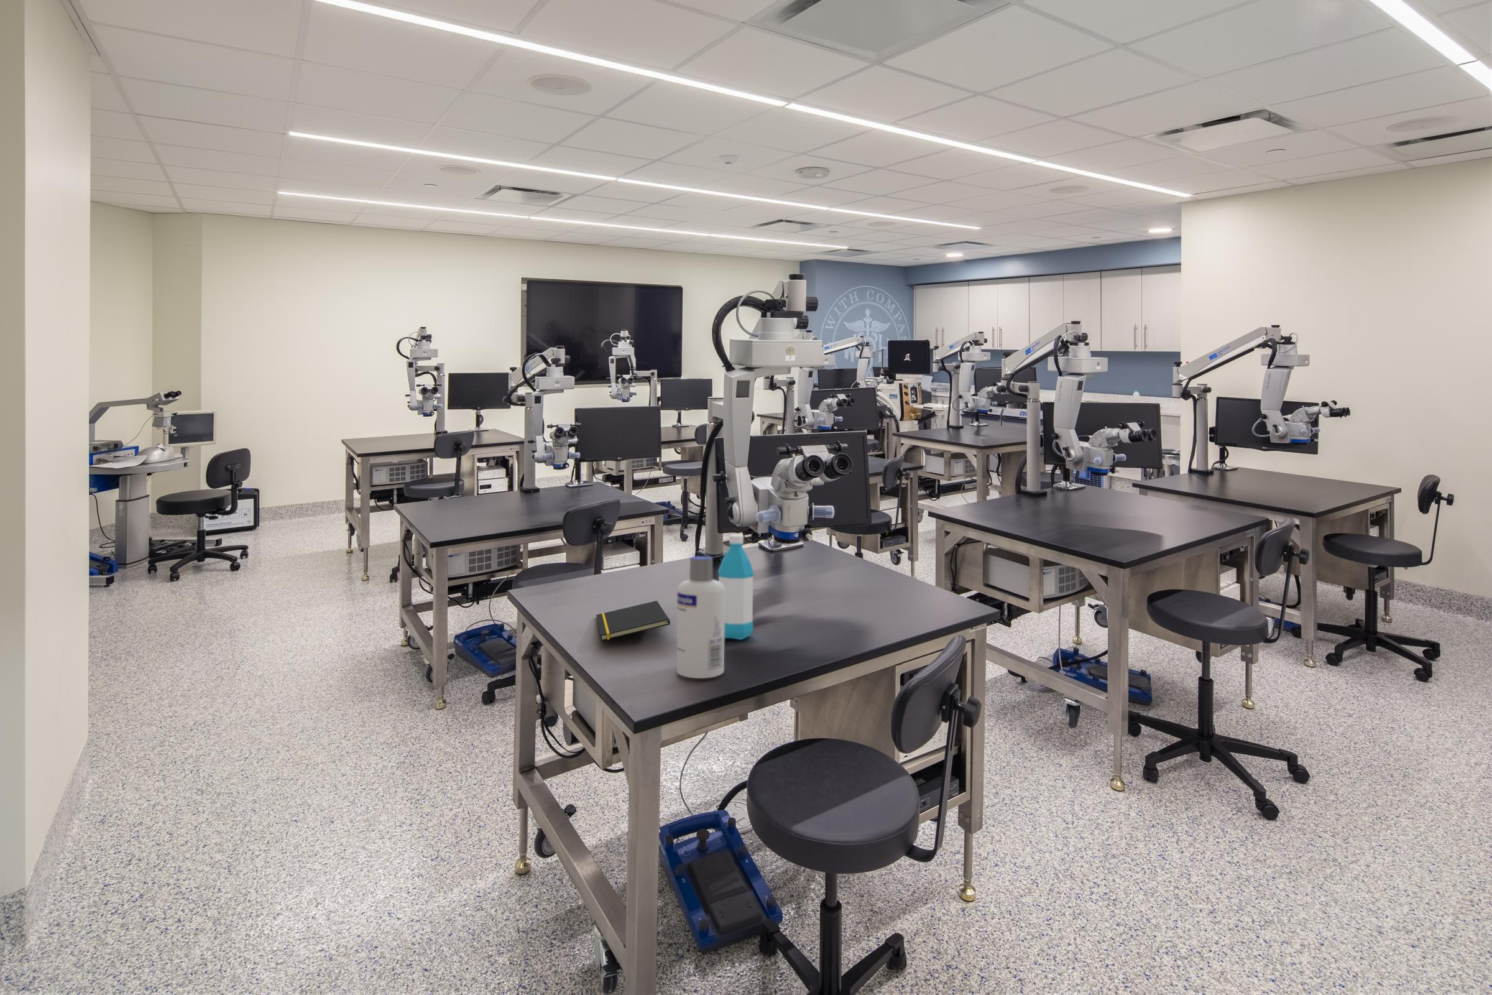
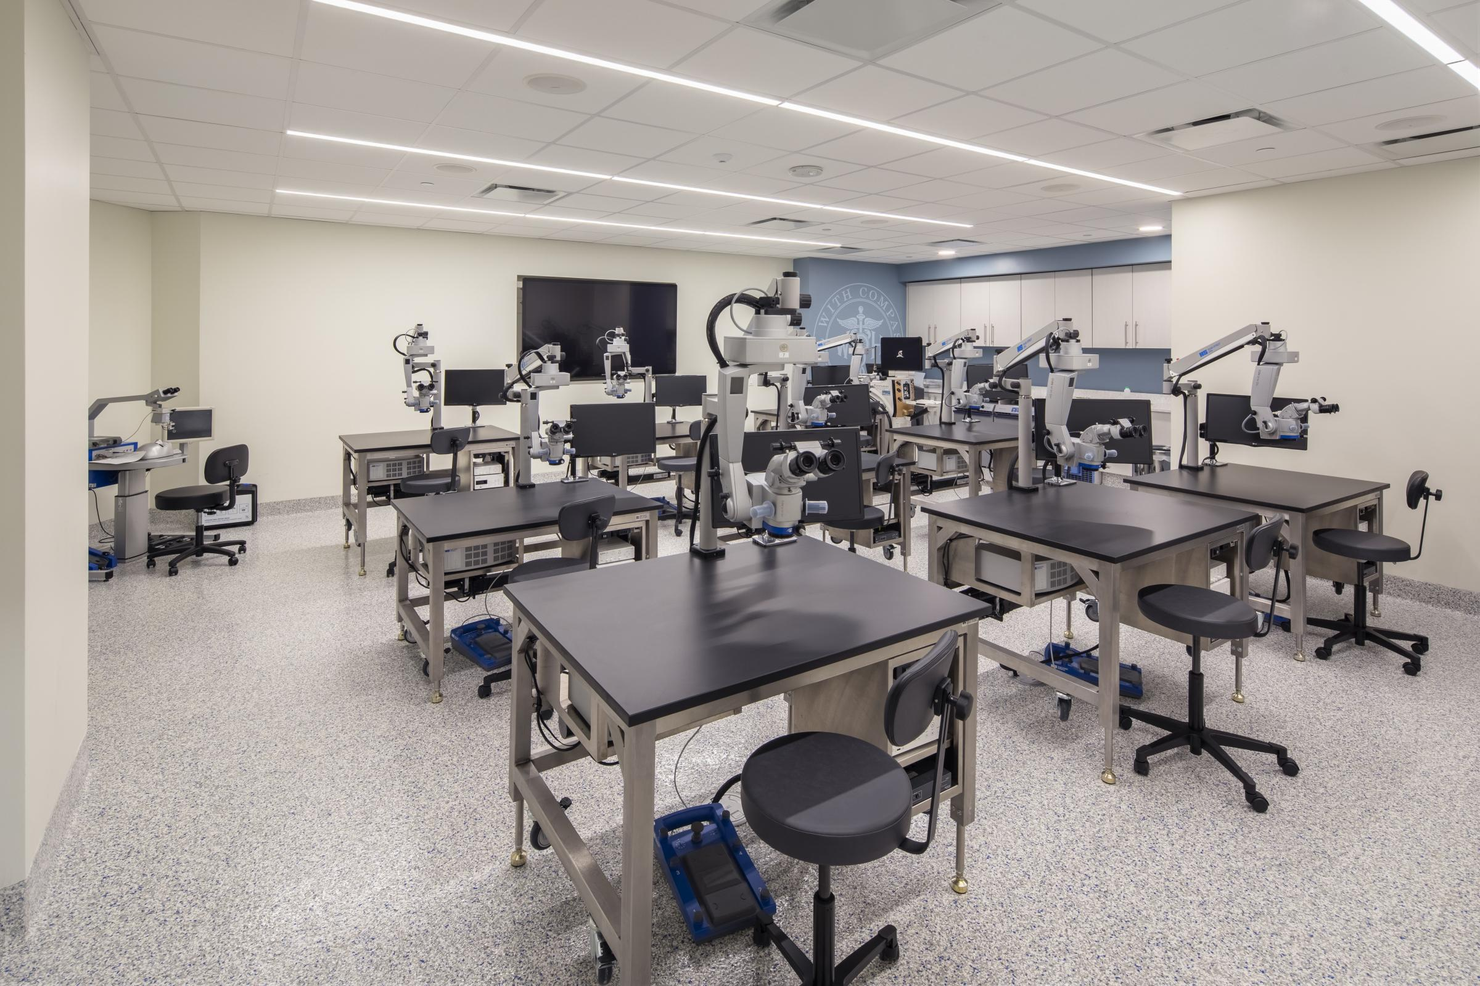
- screw cap bottle [676,556,725,680]
- water bottle [717,534,755,641]
- notepad [595,600,671,642]
